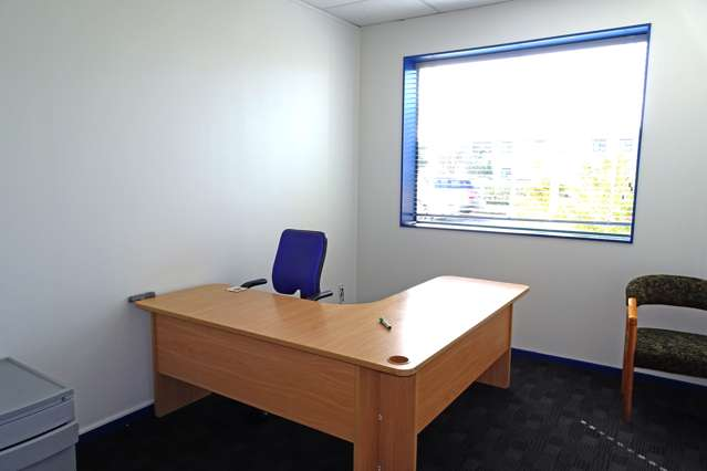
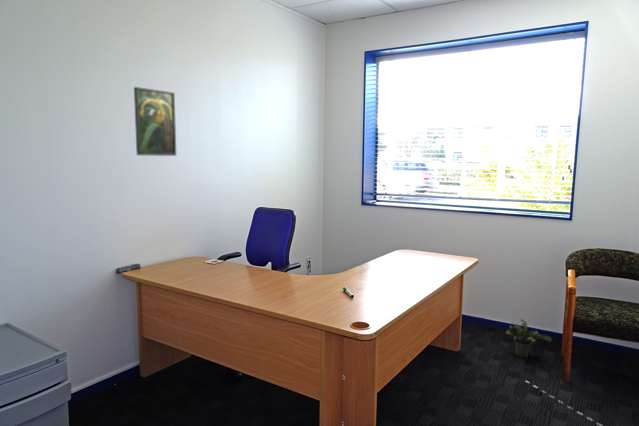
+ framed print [133,86,177,157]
+ potted plant [505,318,553,358]
